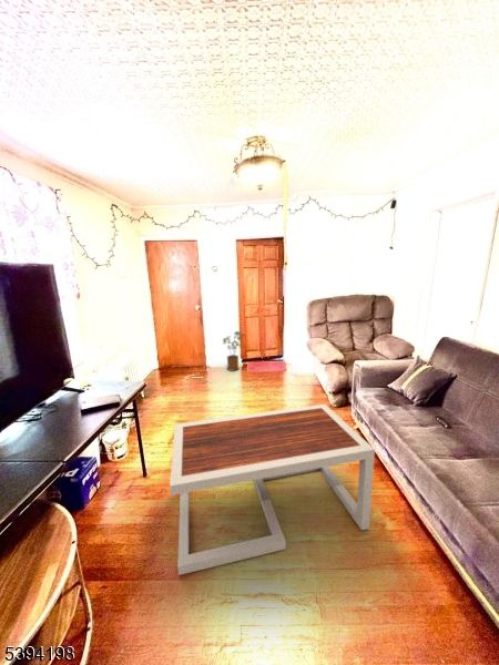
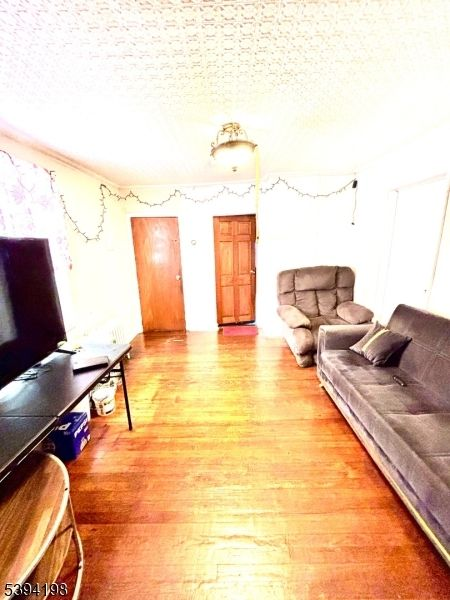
- coffee table [169,403,376,576]
- house plant [222,330,245,372]
